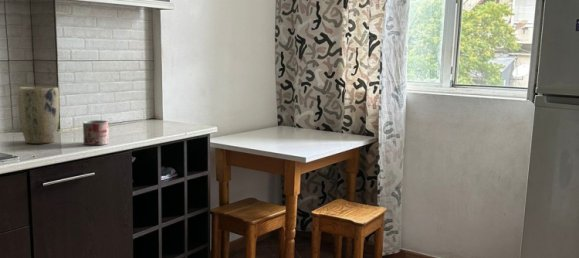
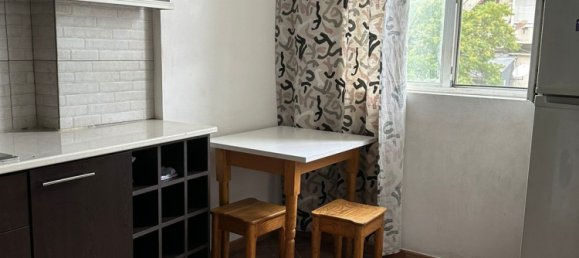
- mug [82,119,110,146]
- plant pot [17,86,60,145]
